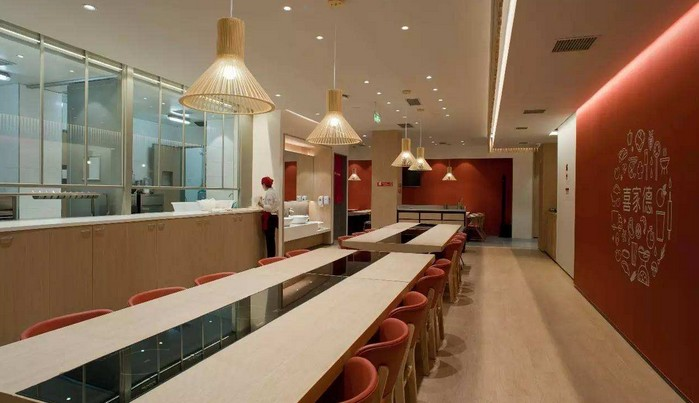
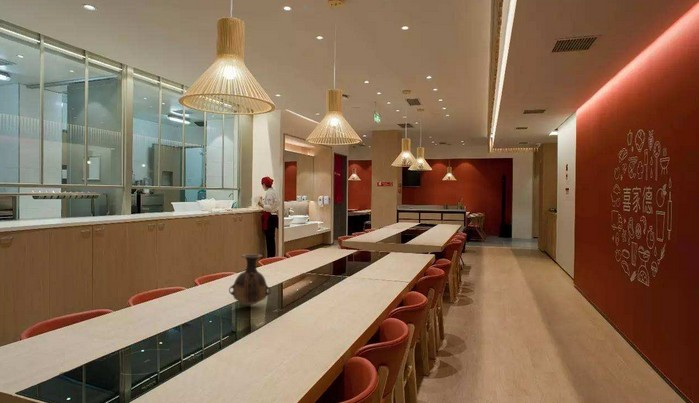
+ vase [228,253,272,307]
